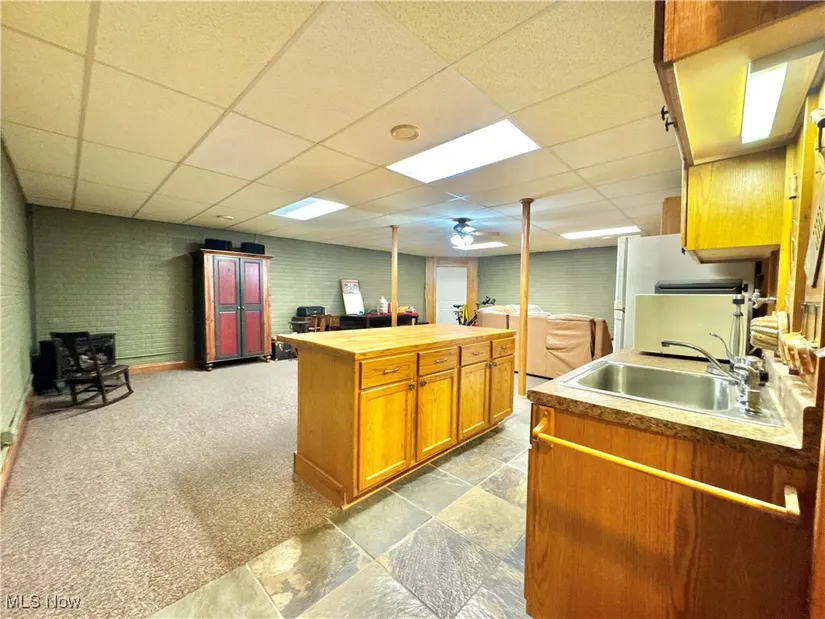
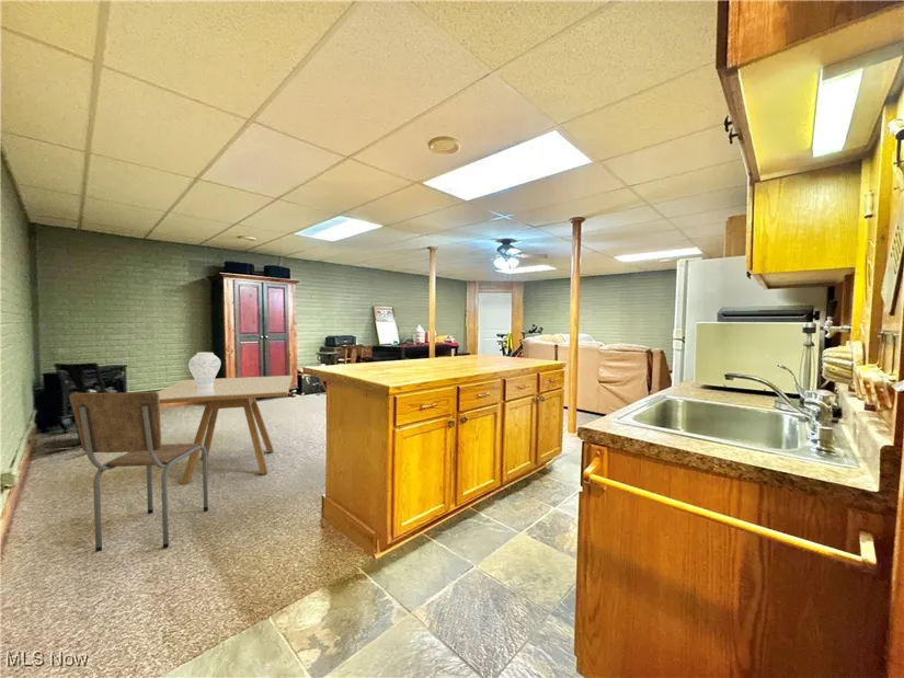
+ dining chair [68,391,209,553]
+ vase [187,352,222,389]
+ dining table [157,375,294,485]
